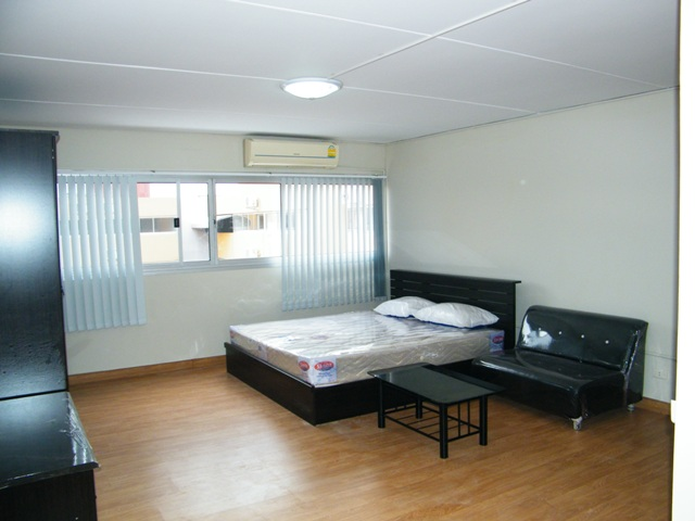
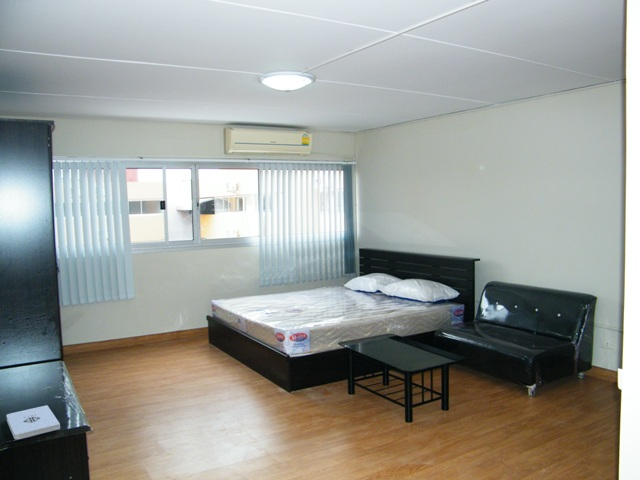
+ notepad [6,404,61,440]
